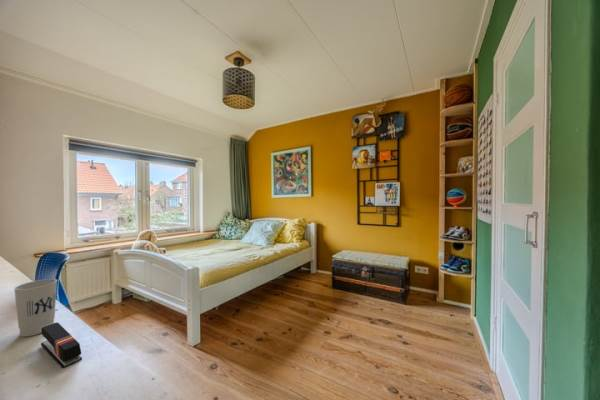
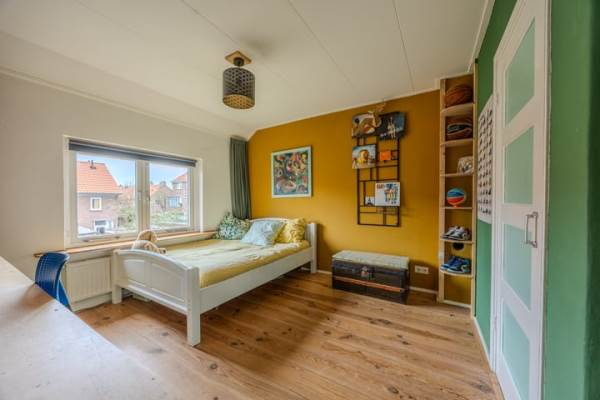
- stapler [40,322,83,369]
- cup [13,278,58,338]
